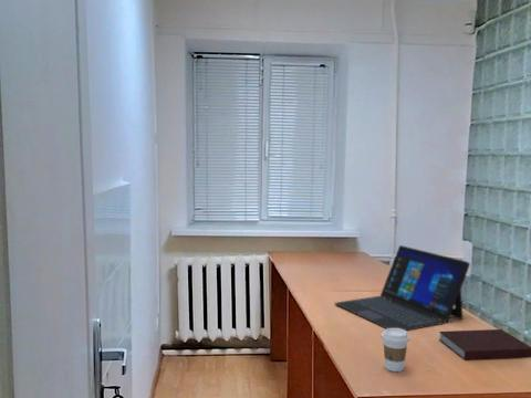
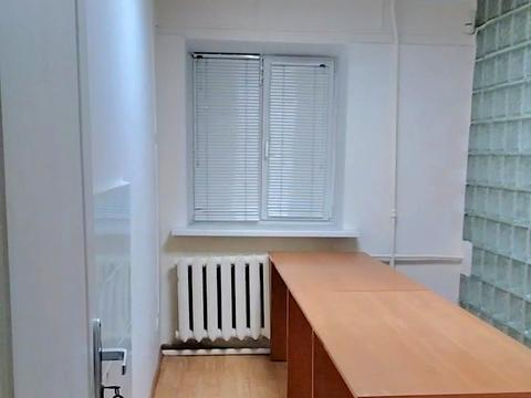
- coffee cup [381,328,410,373]
- laptop [333,244,471,332]
- notebook [438,328,531,362]
